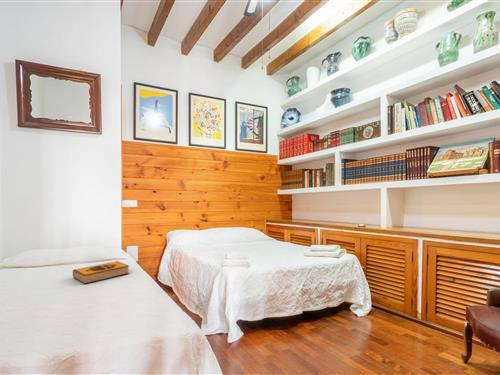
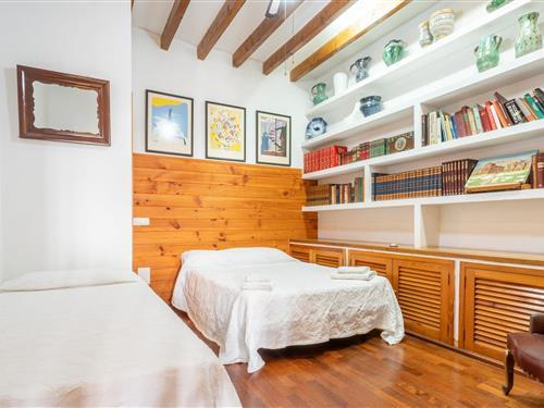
- hardback book [72,260,130,285]
